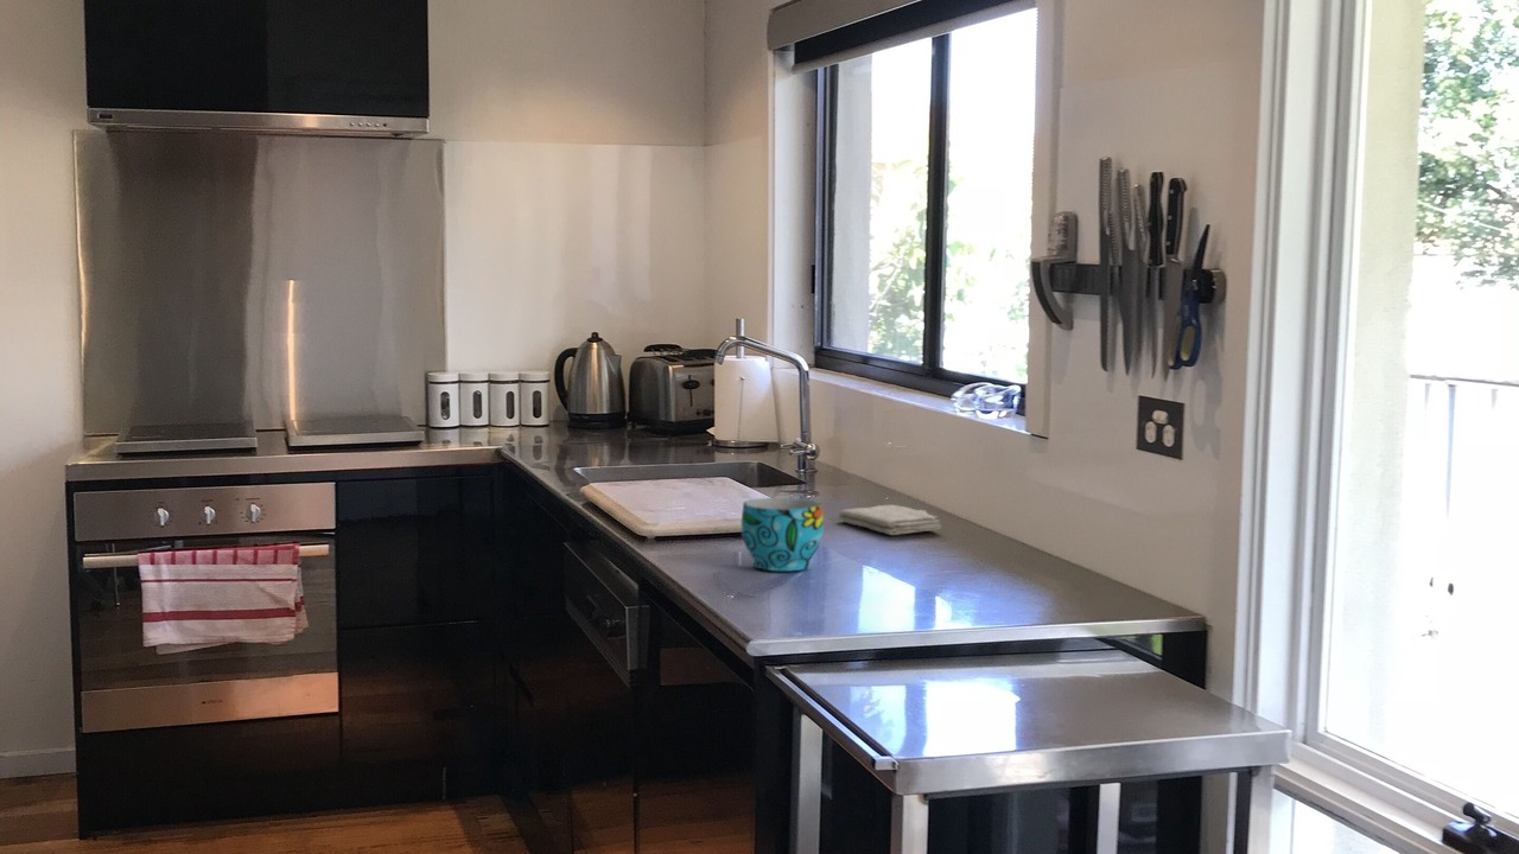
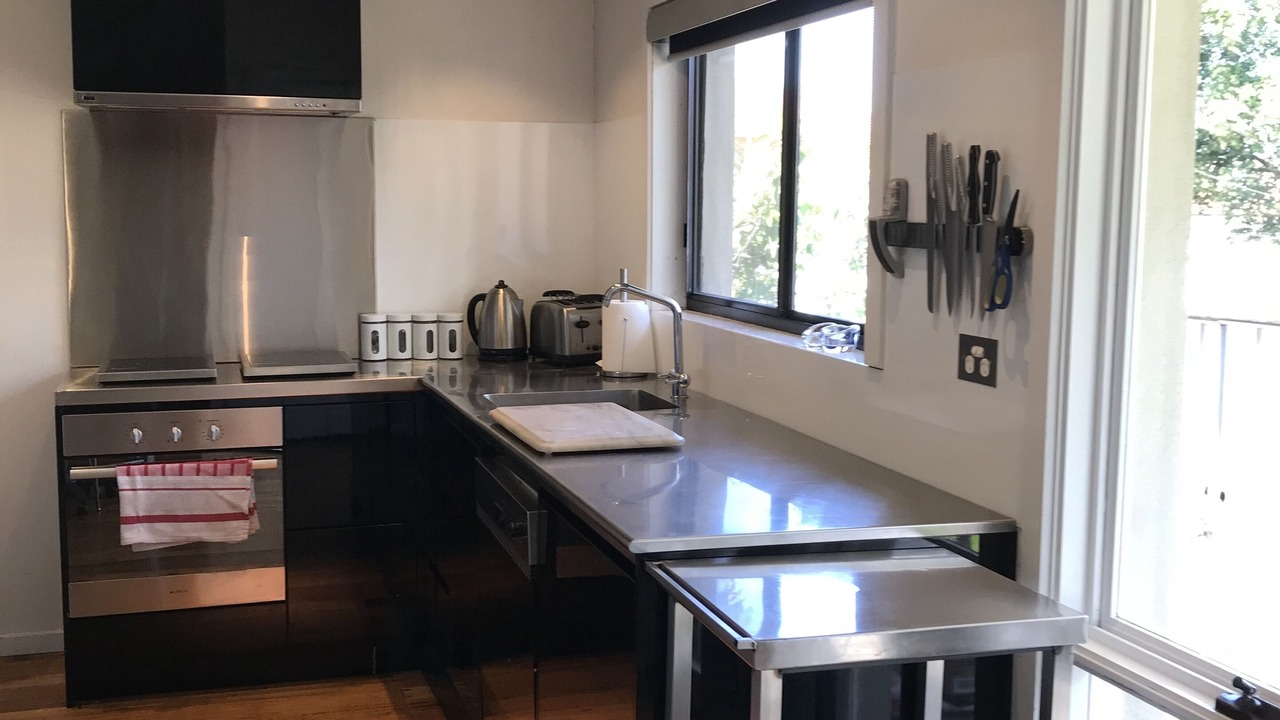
- washcloth [837,504,942,536]
- cup [741,497,825,572]
